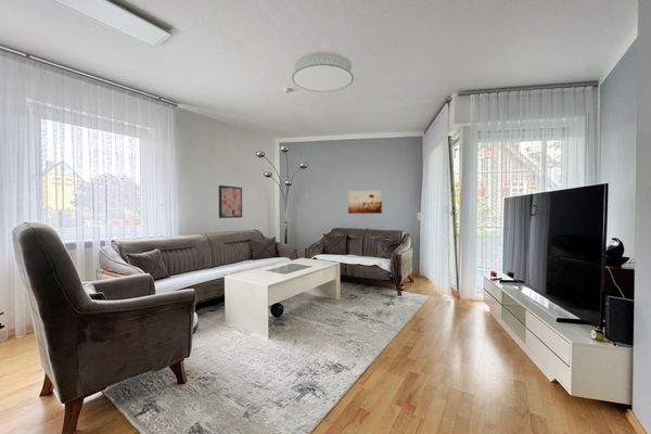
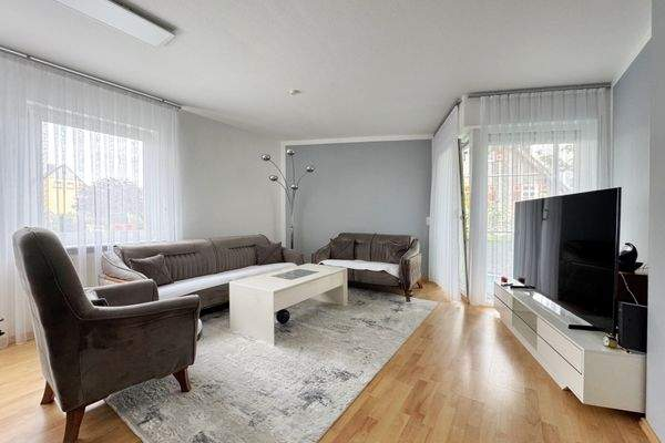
- wall art [347,189,383,215]
- wall art [218,184,243,219]
- ceiling light [292,50,354,92]
